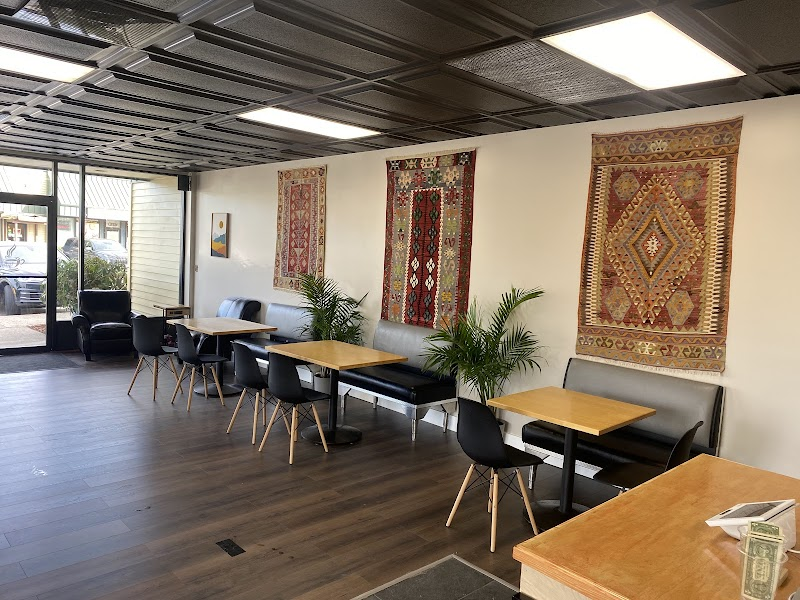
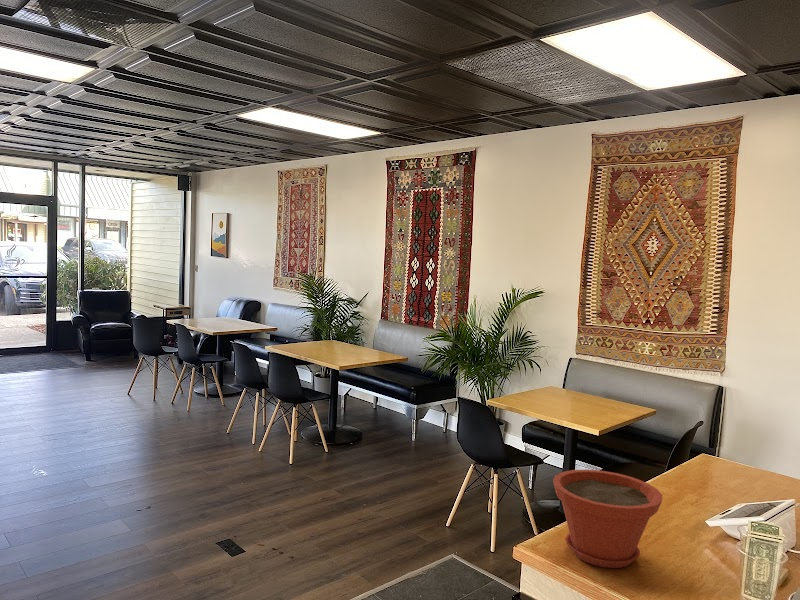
+ plant pot [552,469,663,569]
